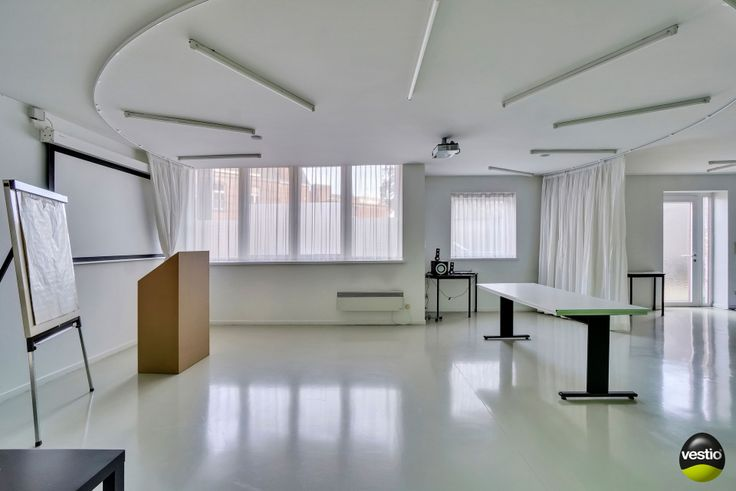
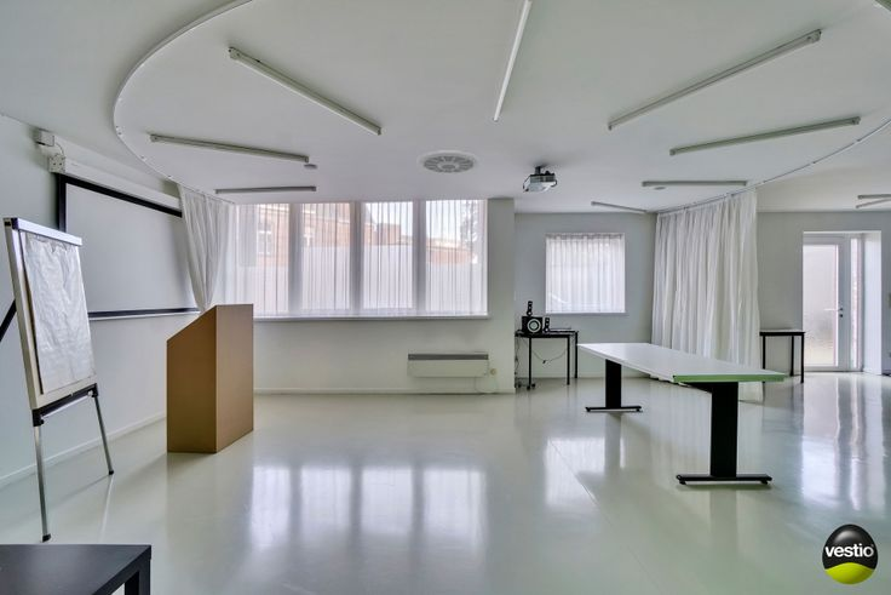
+ ceiling vent [415,150,482,175]
